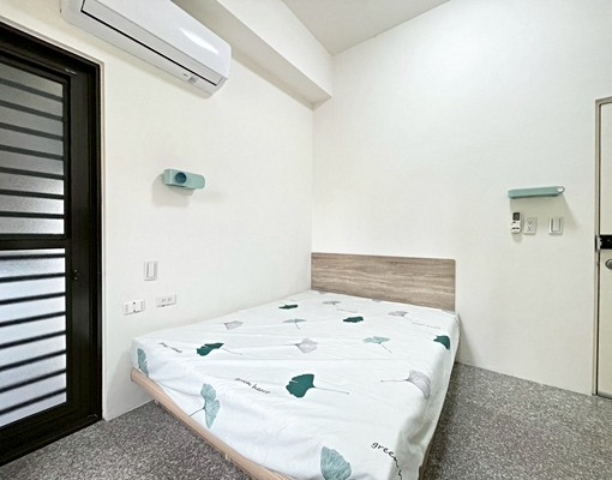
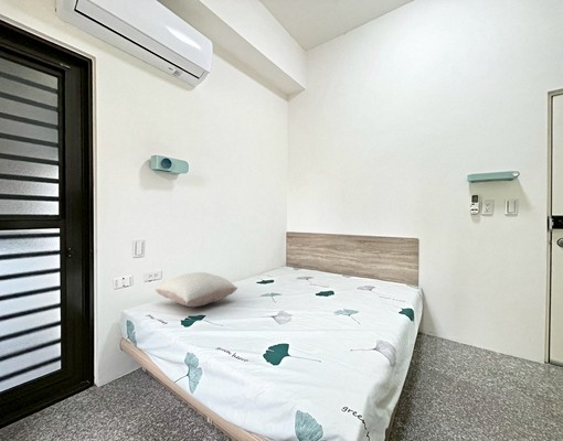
+ pillow [155,271,238,308]
